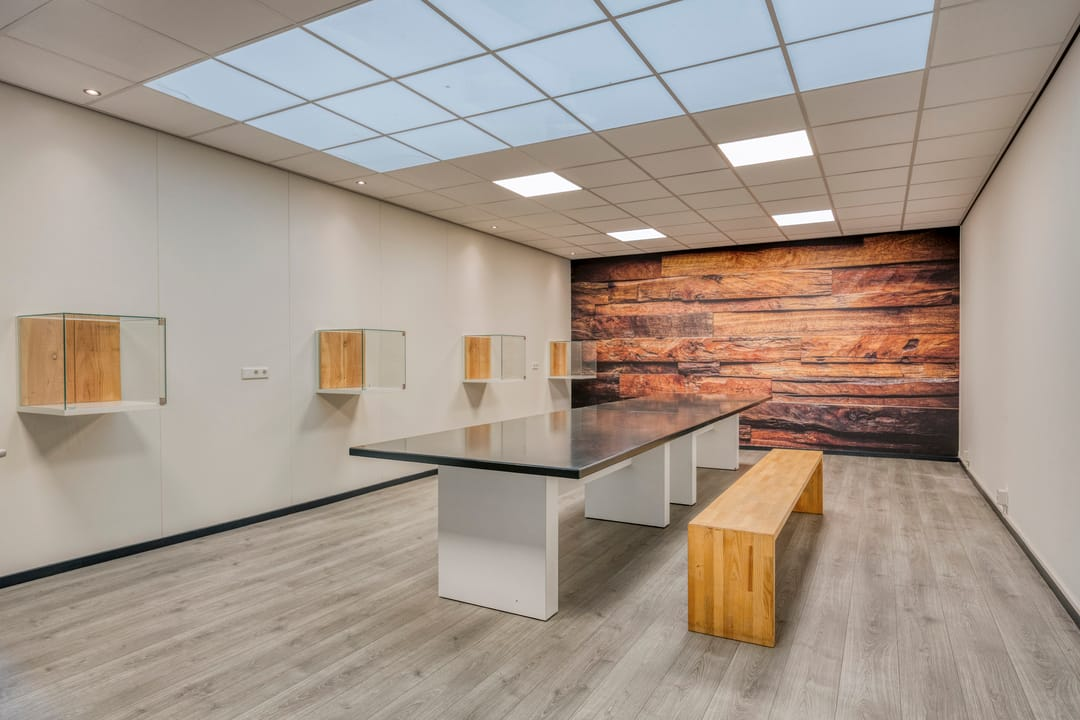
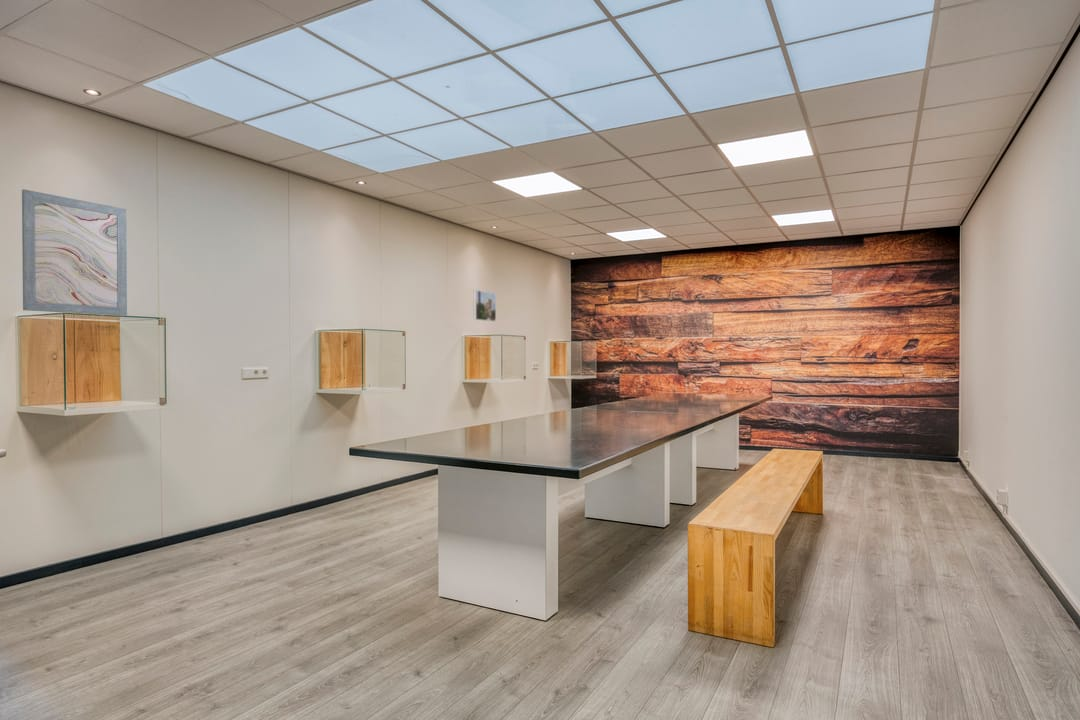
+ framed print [473,289,497,322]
+ wall art [21,188,128,317]
